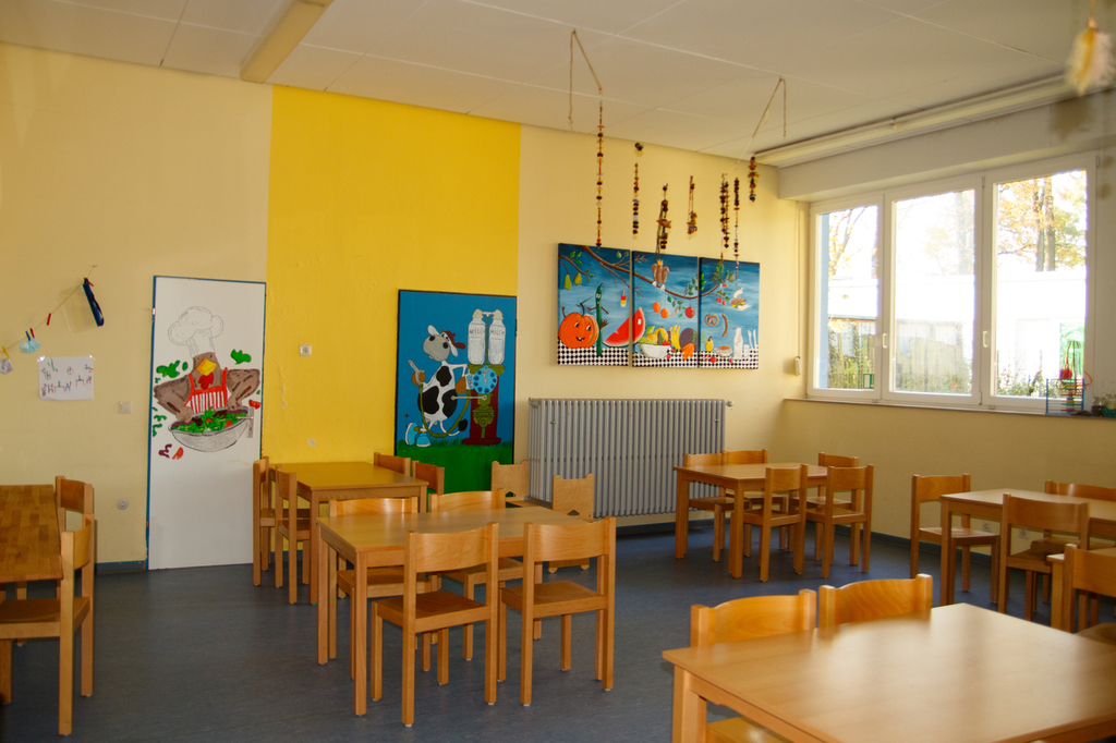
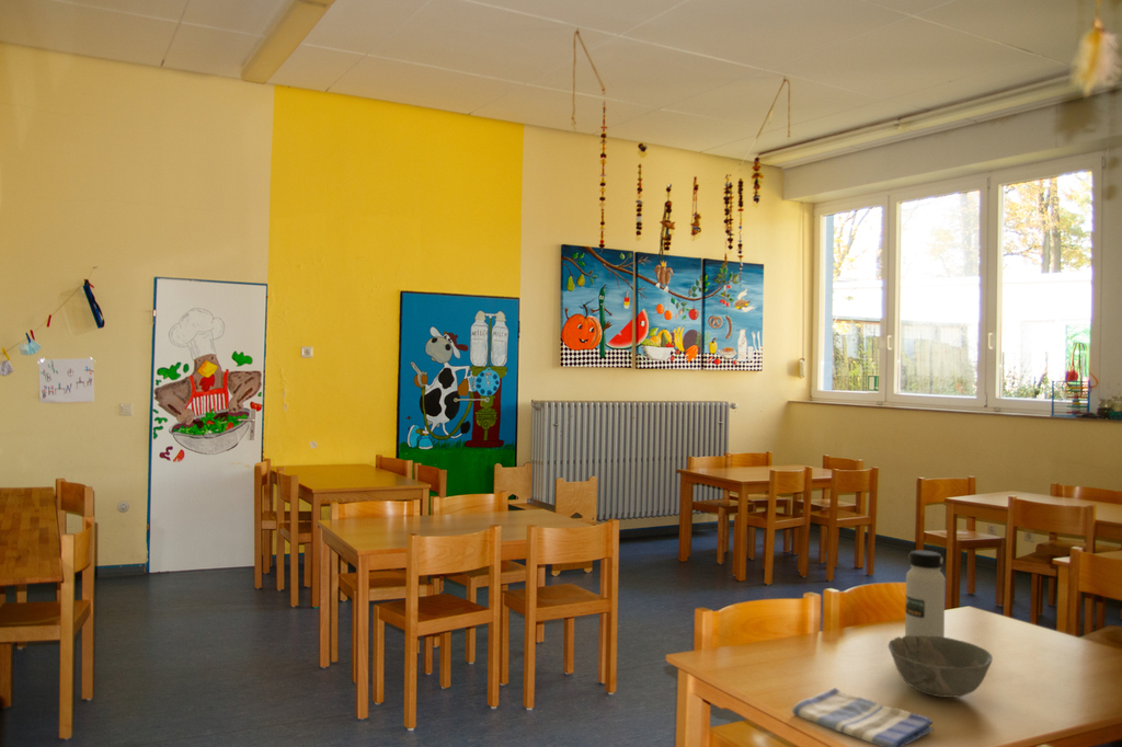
+ dish towel [791,687,935,747]
+ bowl [888,635,994,699]
+ water bottle [904,549,947,637]
